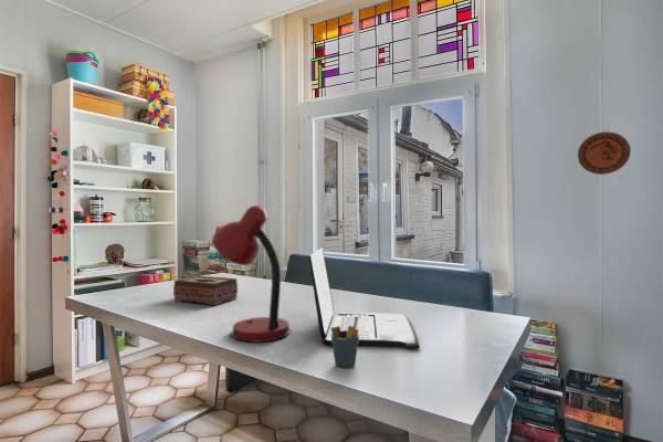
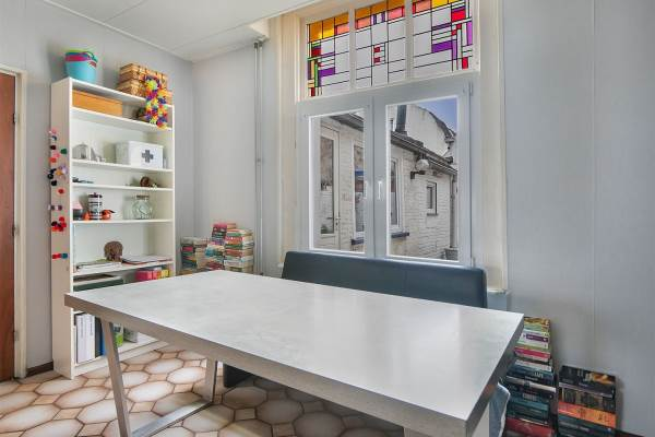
- tissue box [172,275,239,306]
- pen holder [330,316,359,369]
- decorative plate [577,130,632,176]
- laptop [308,246,421,349]
- desk lamp [211,204,292,343]
